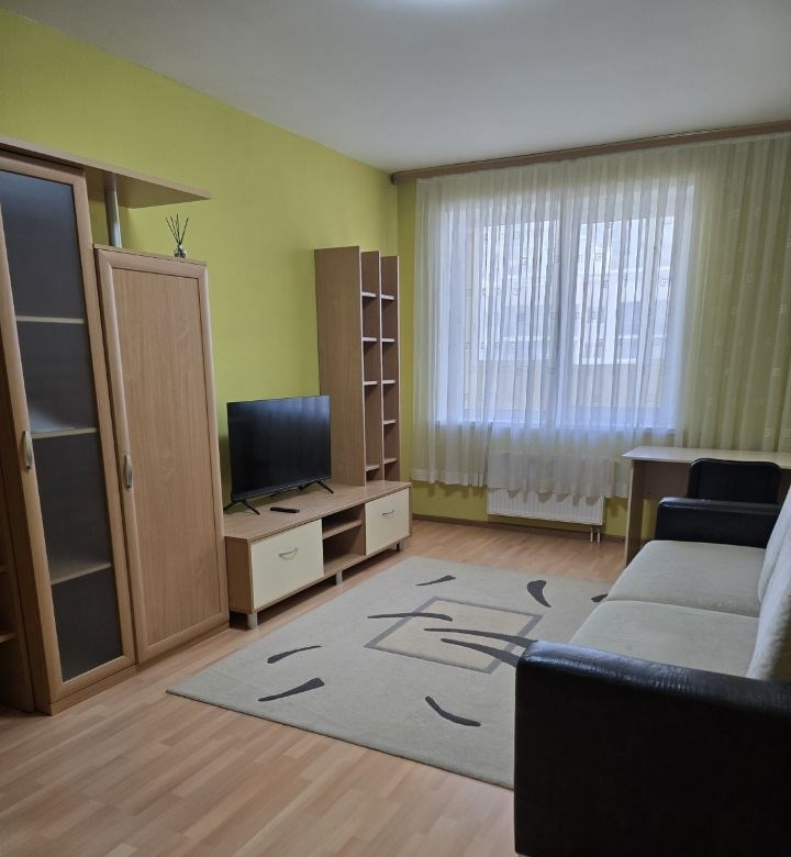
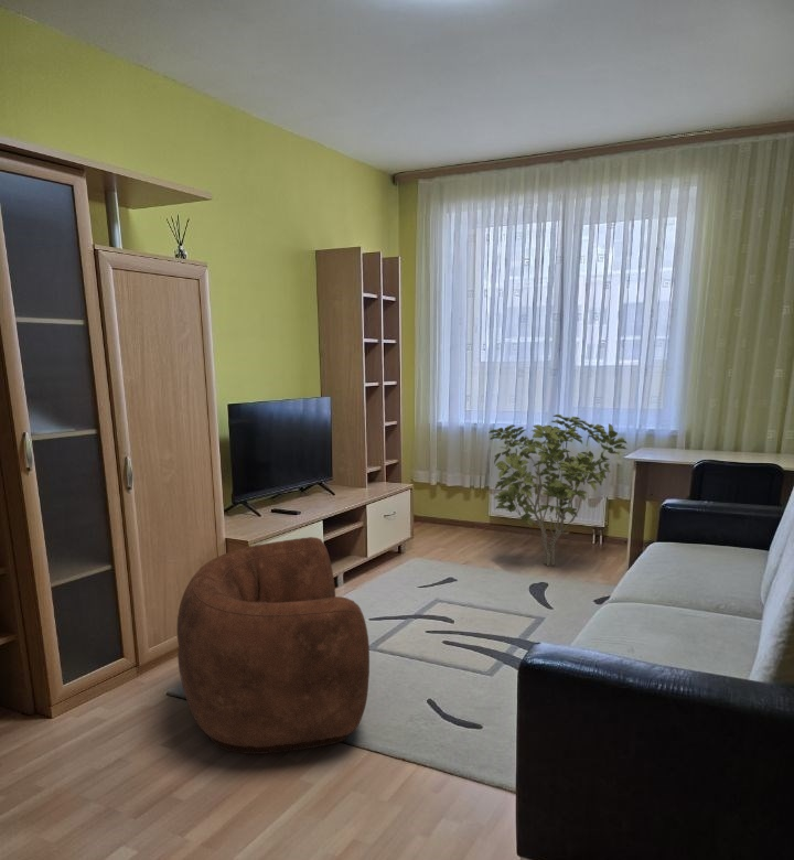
+ armchair [175,536,371,755]
+ shrub [487,413,629,567]
